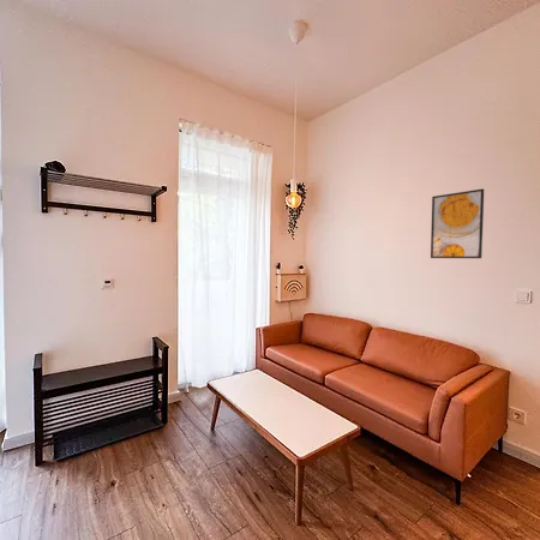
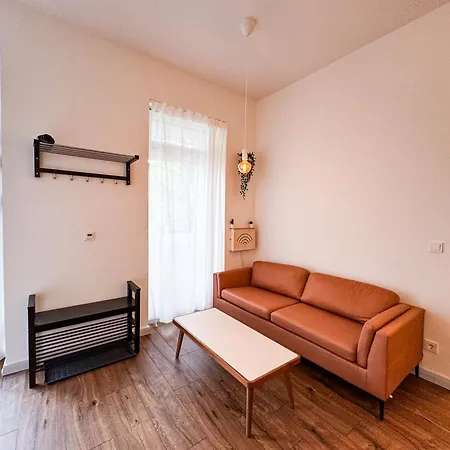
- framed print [430,188,485,259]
